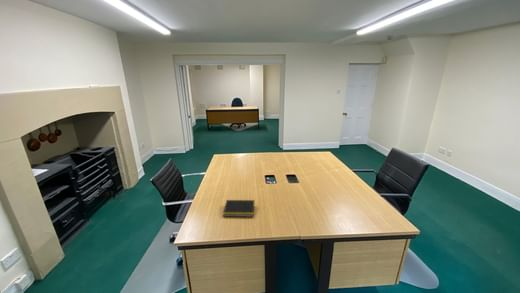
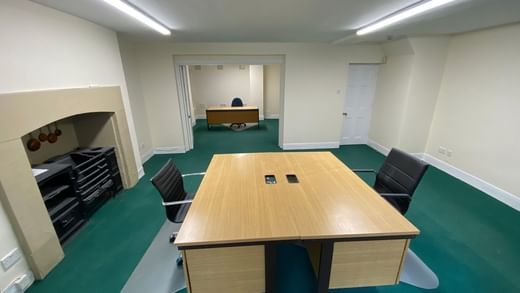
- notepad [222,199,255,218]
